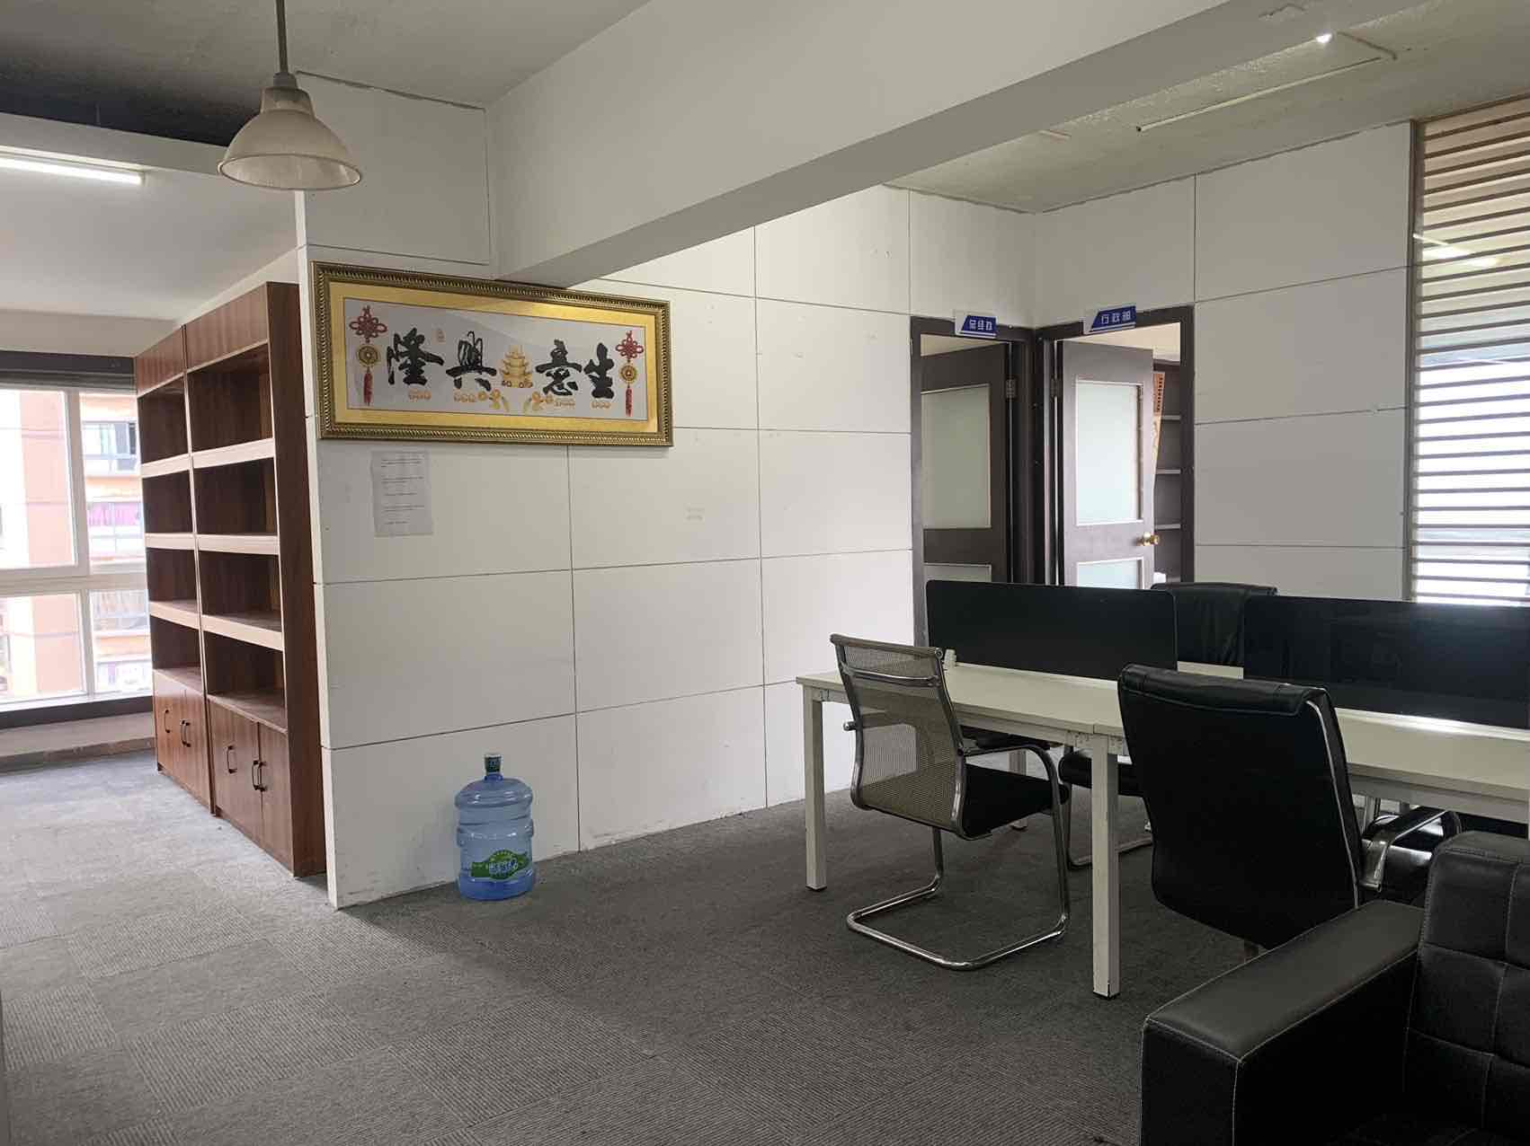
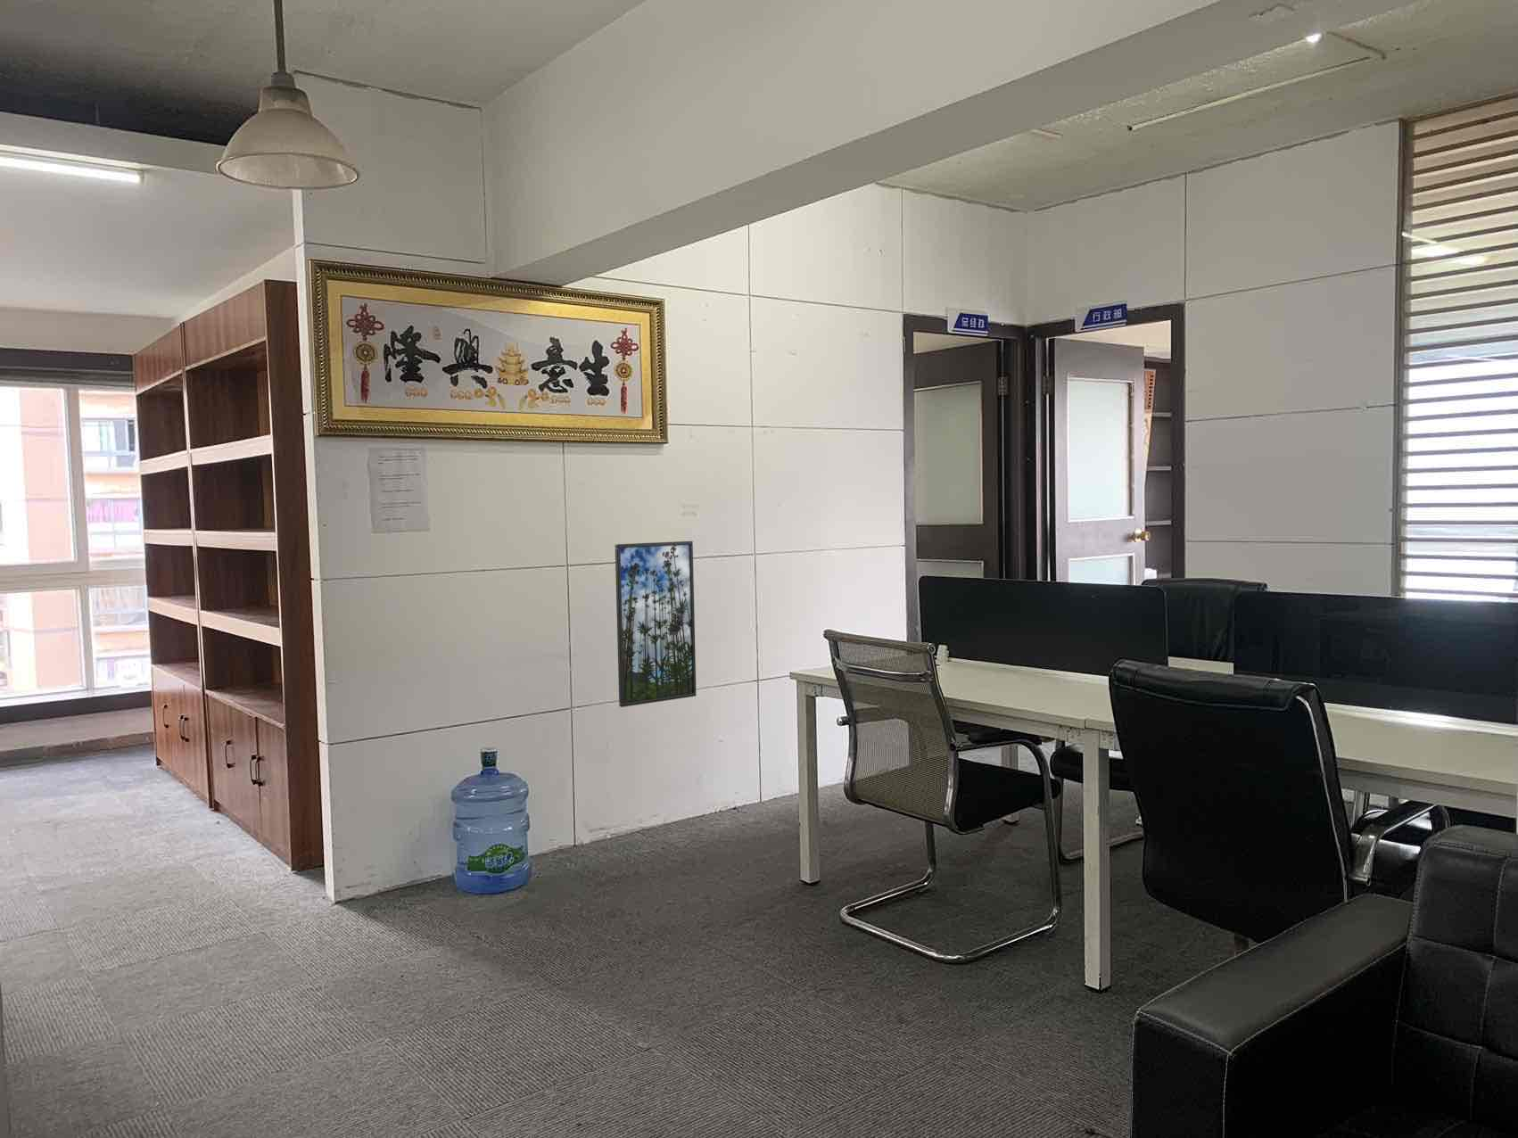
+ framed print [614,540,697,708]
